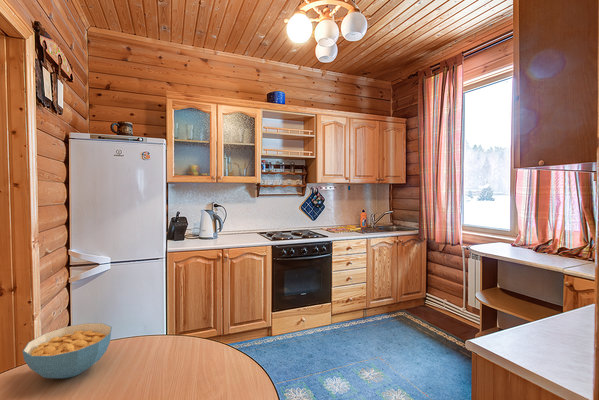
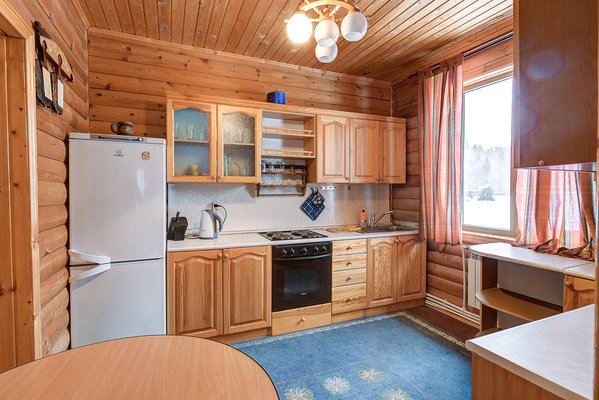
- cereal bowl [22,322,113,379]
